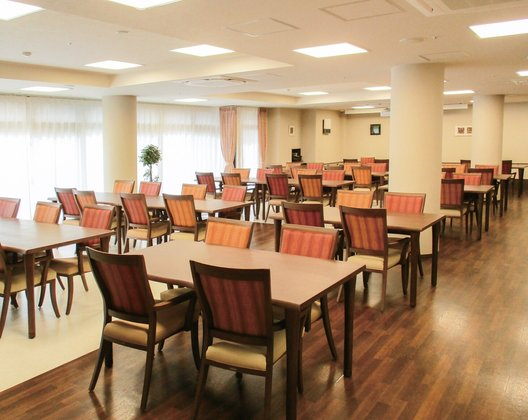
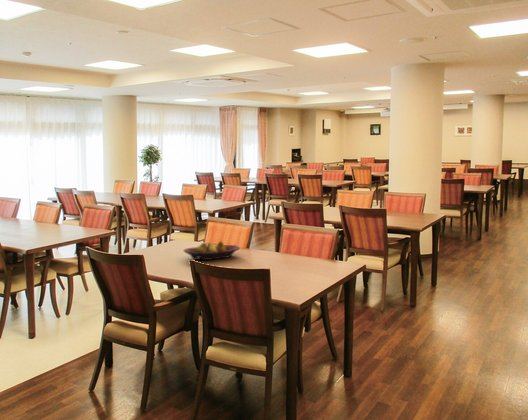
+ fruit bowl [183,240,241,261]
